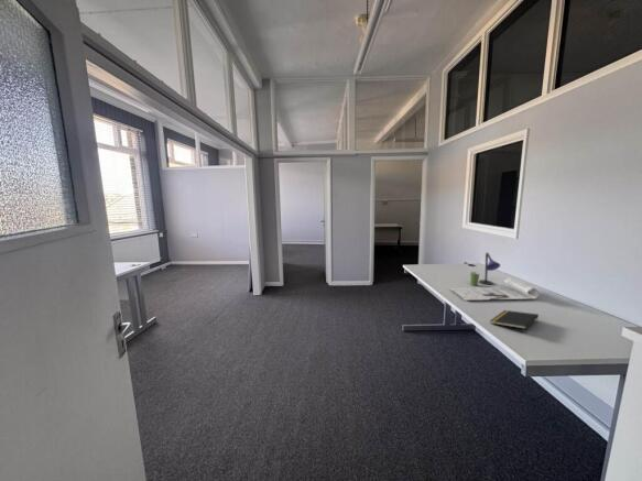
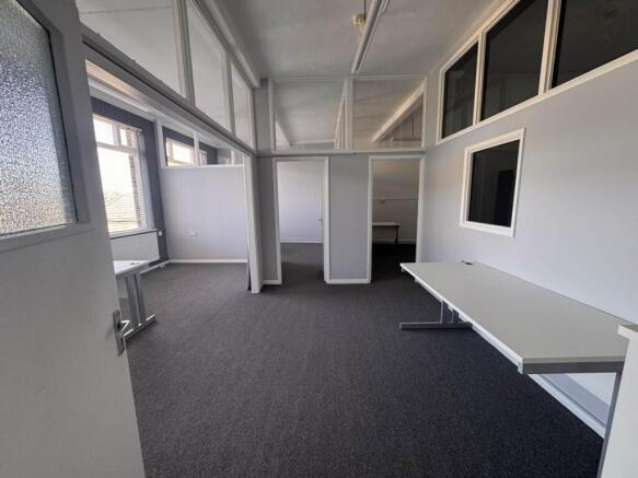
- desk lamp [448,251,540,302]
- notepad [489,309,540,330]
